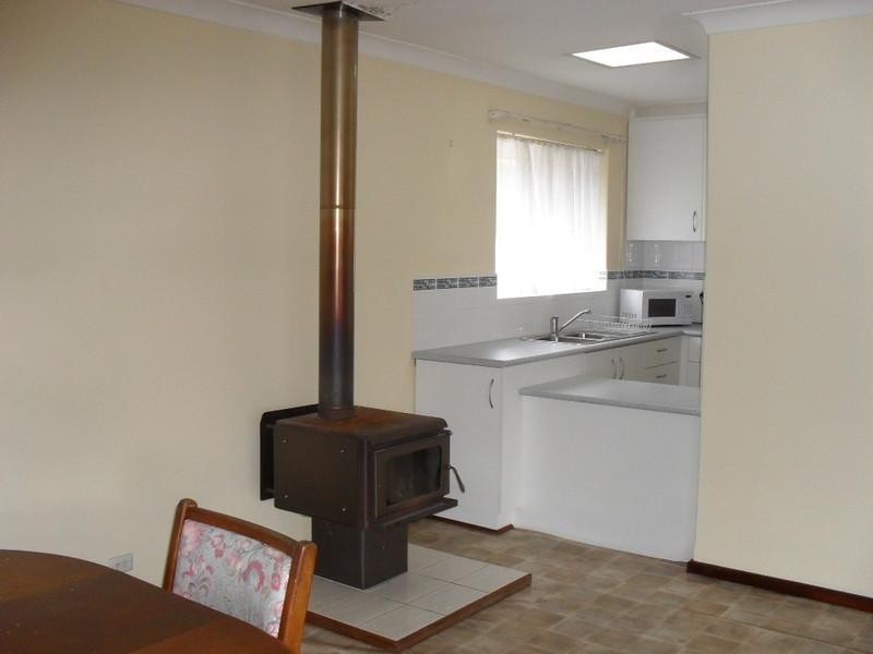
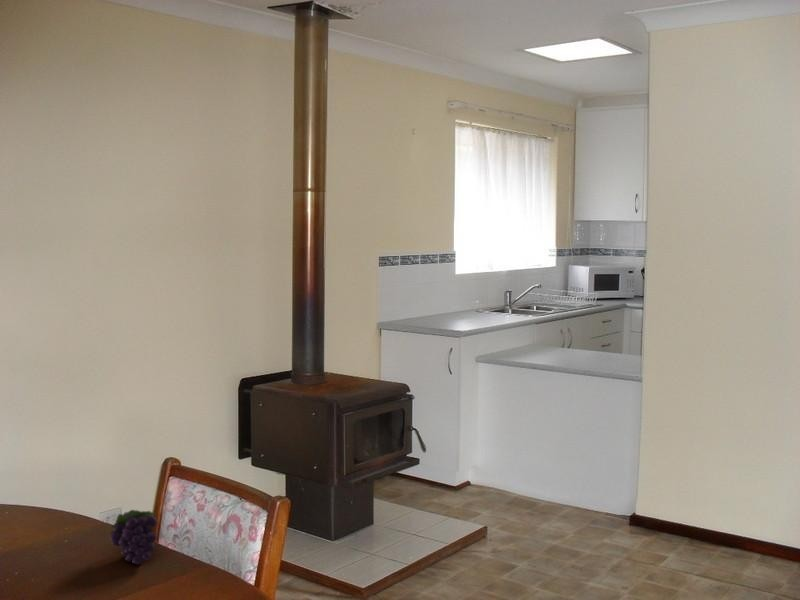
+ fruit [109,509,158,565]
